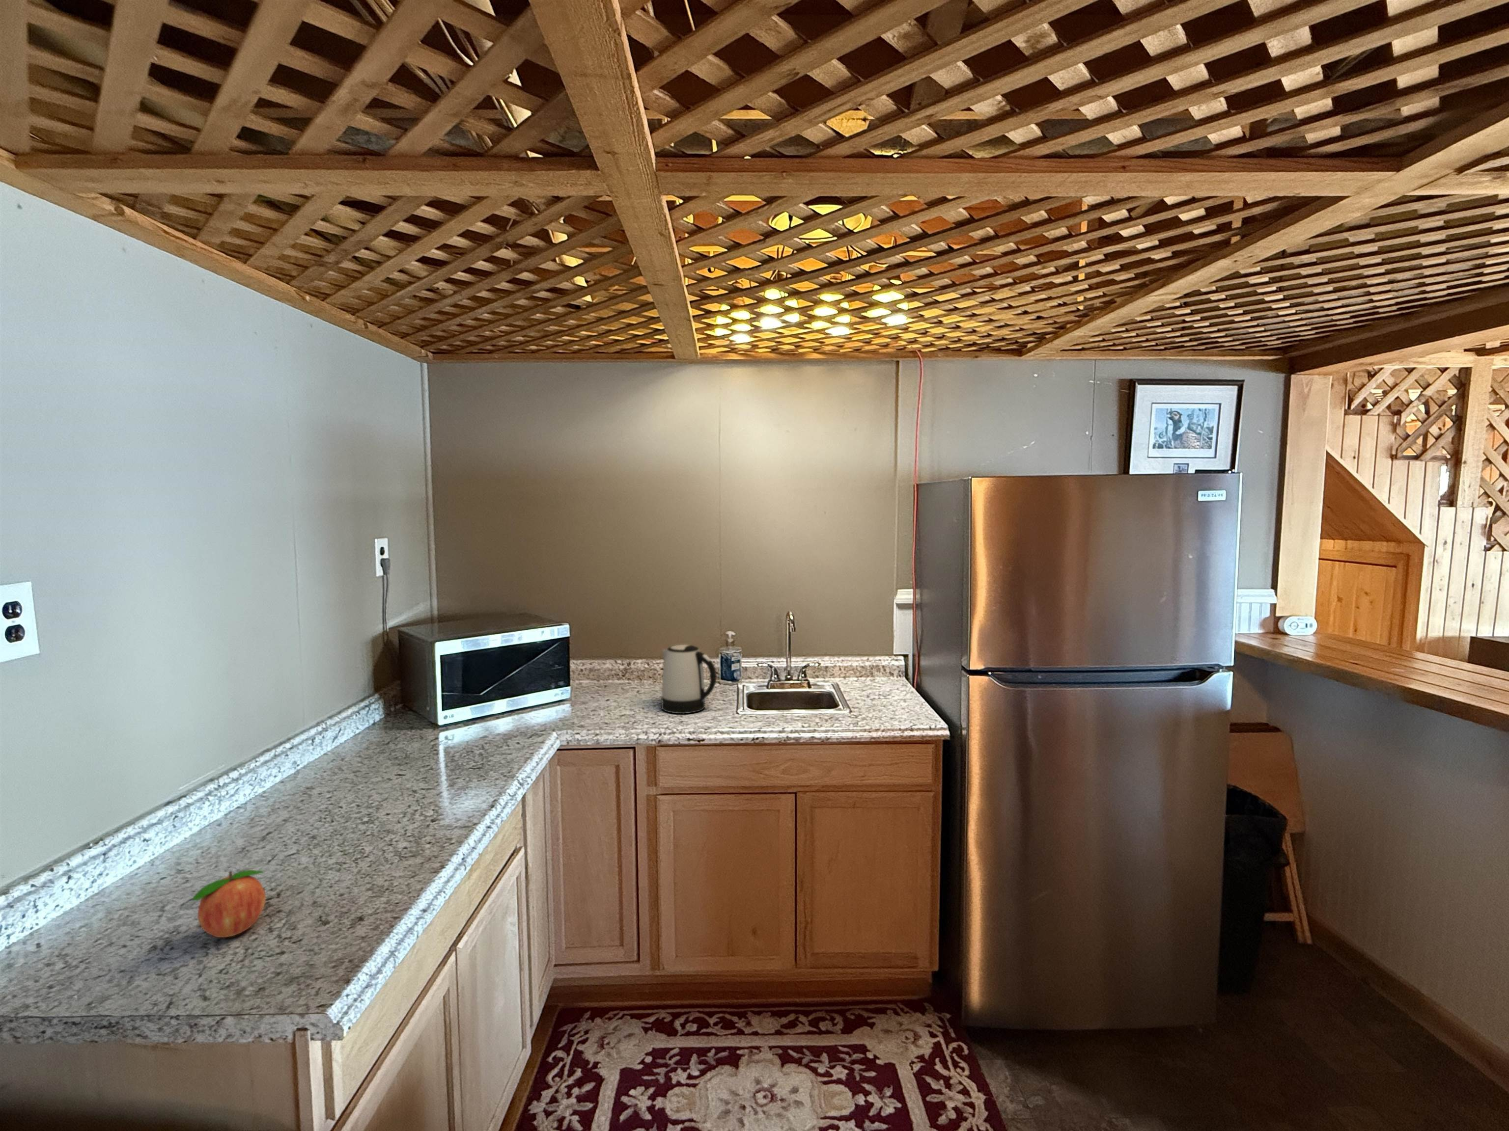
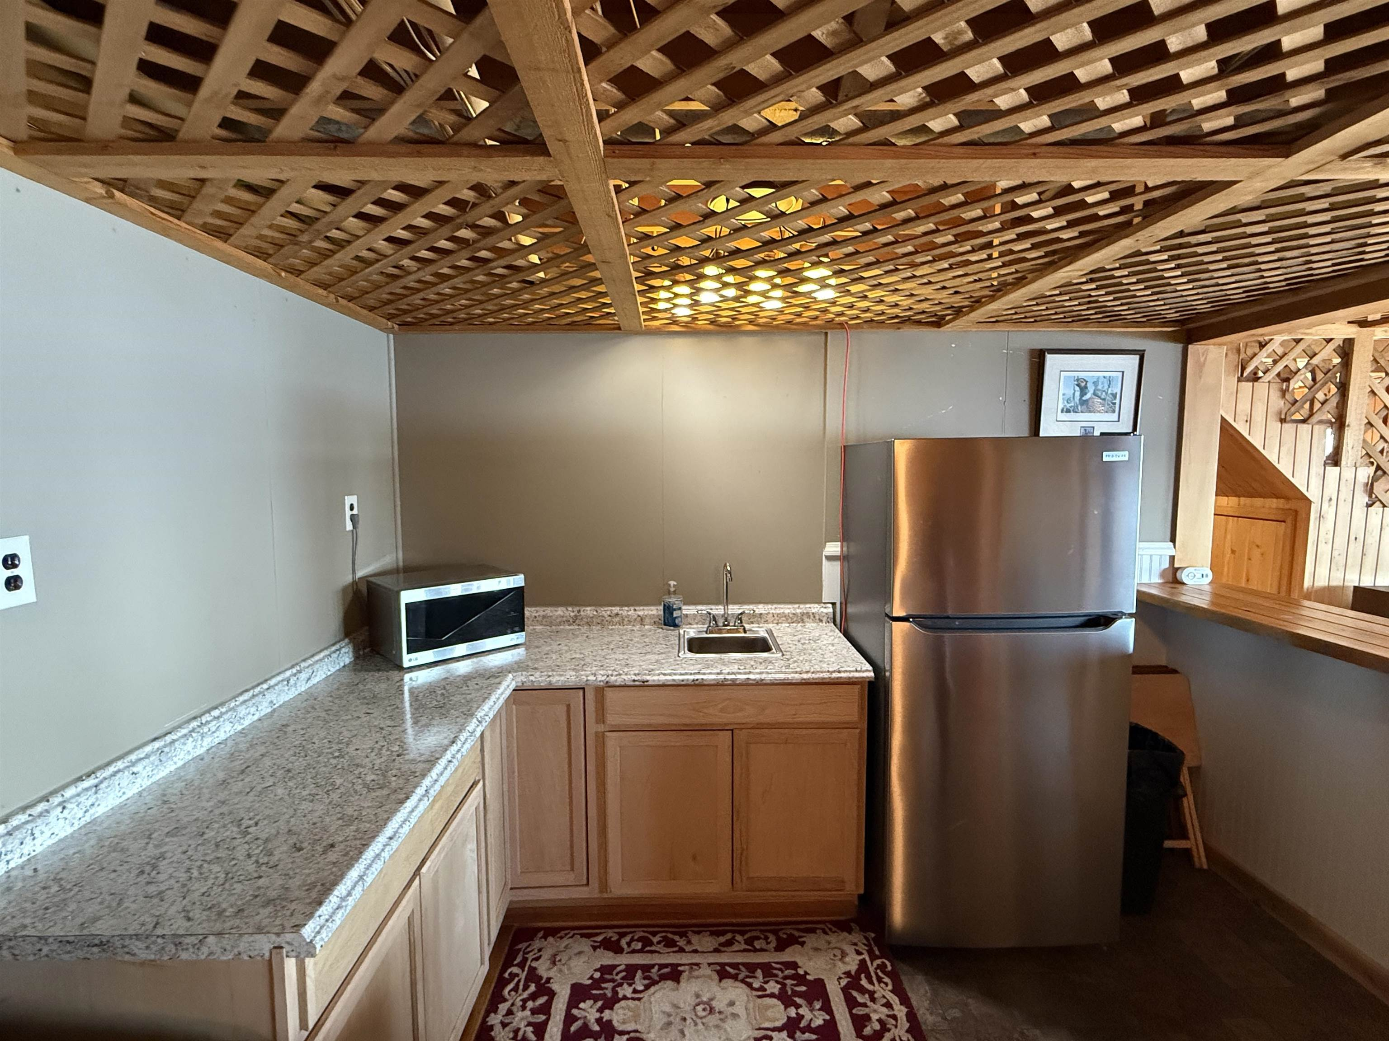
- kettle [661,644,718,714]
- fruit [192,870,266,939]
